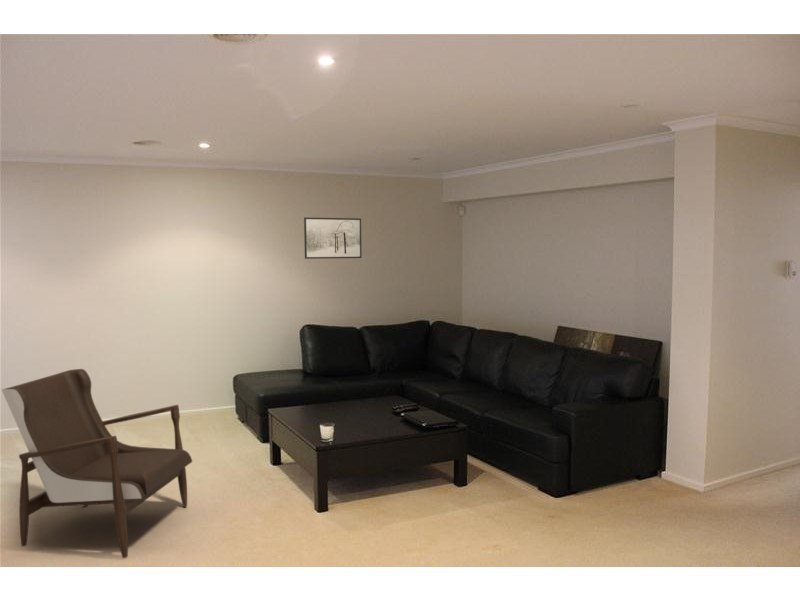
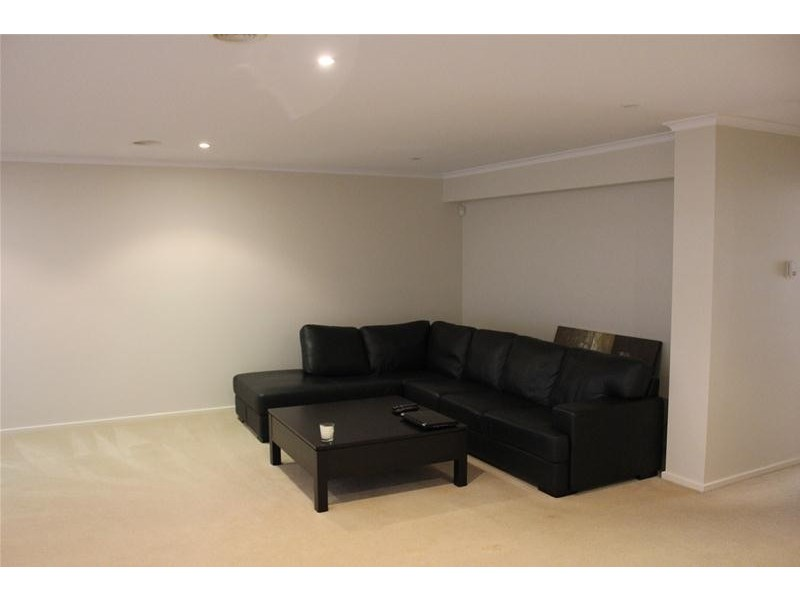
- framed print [303,216,363,260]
- armchair [1,368,193,559]
